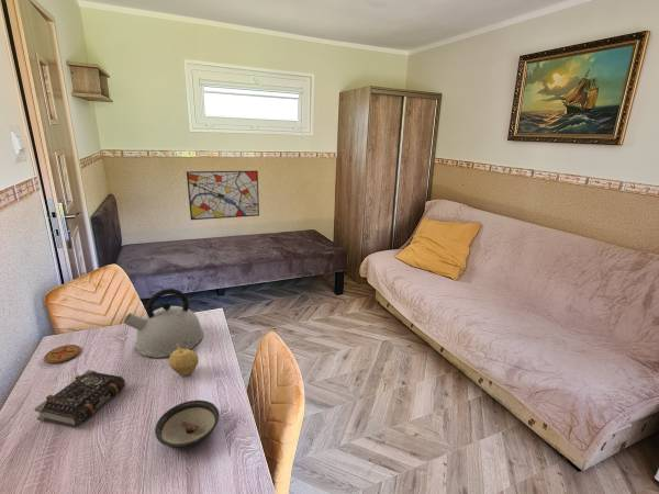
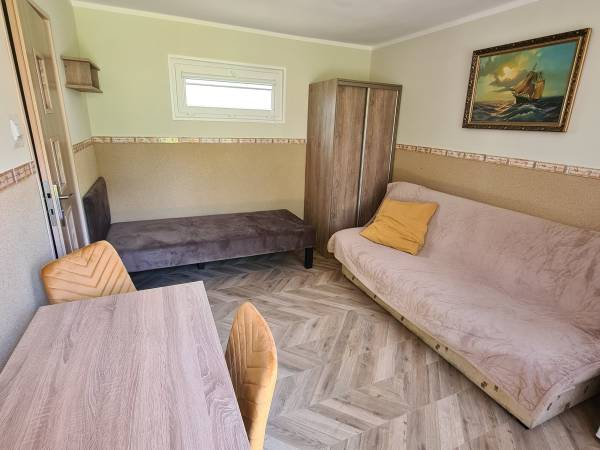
- book [33,369,126,428]
- saucer [154,400,221,450]
- kettle [123,288,204,359]
- fruit [168,344,200,377]
- coaster [43,344,81,364]
- wall art [186,170,260,221]
